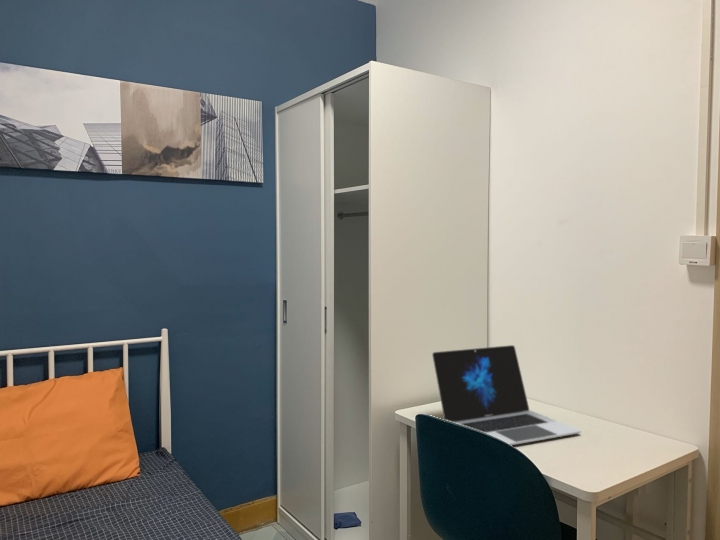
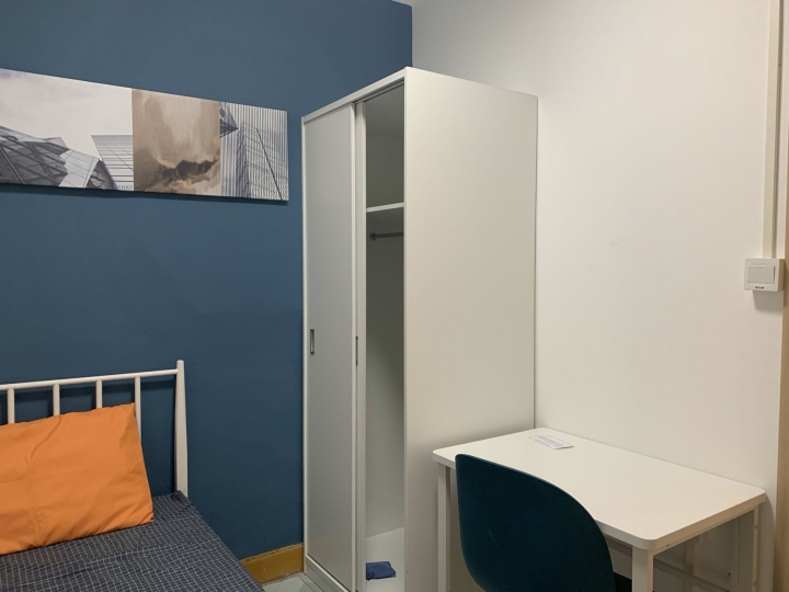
- laptop [431,344,582,446]
